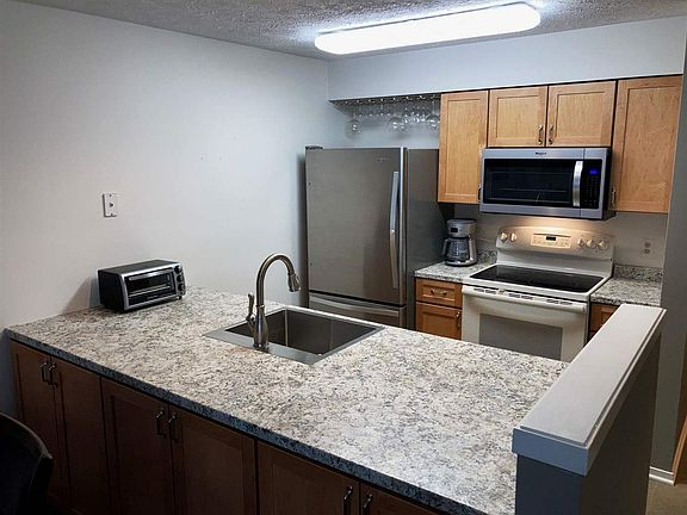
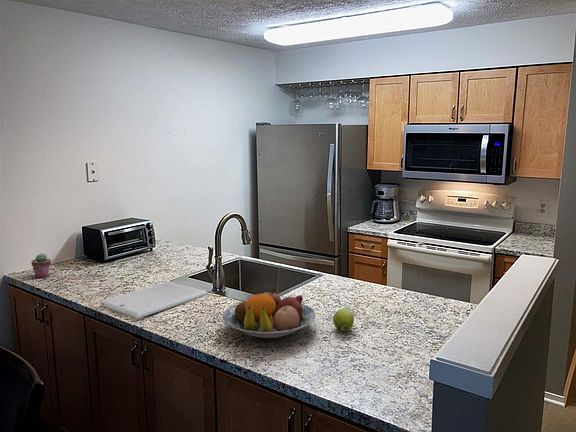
+ apple [332,308,355,332]
+ fruit bowl [222,288,317,339]
+ potted succulent [30,253,52,279]
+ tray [99,280,209,320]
